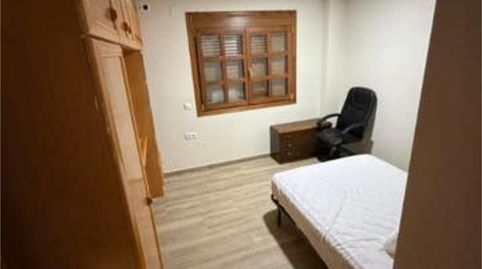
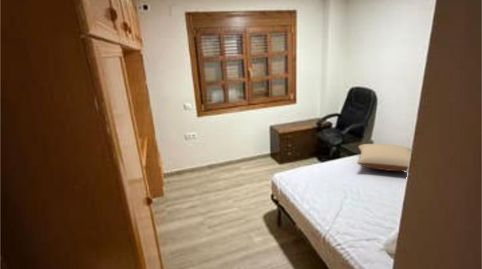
+ pillow [356,143,412,172]
